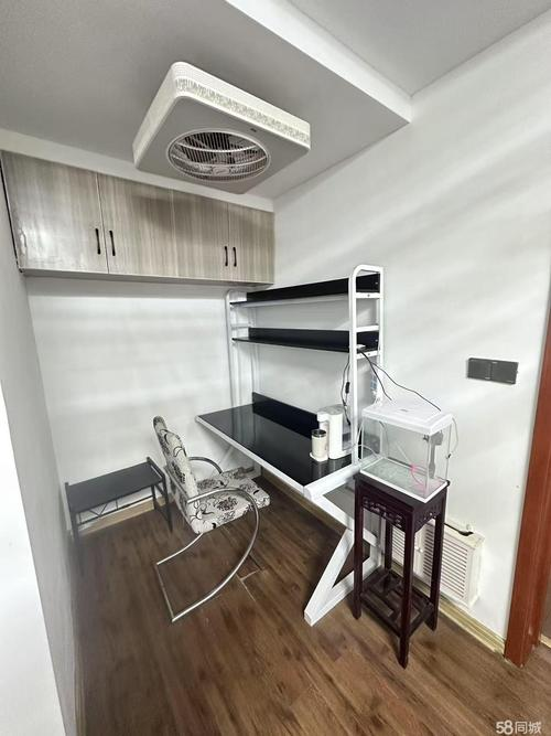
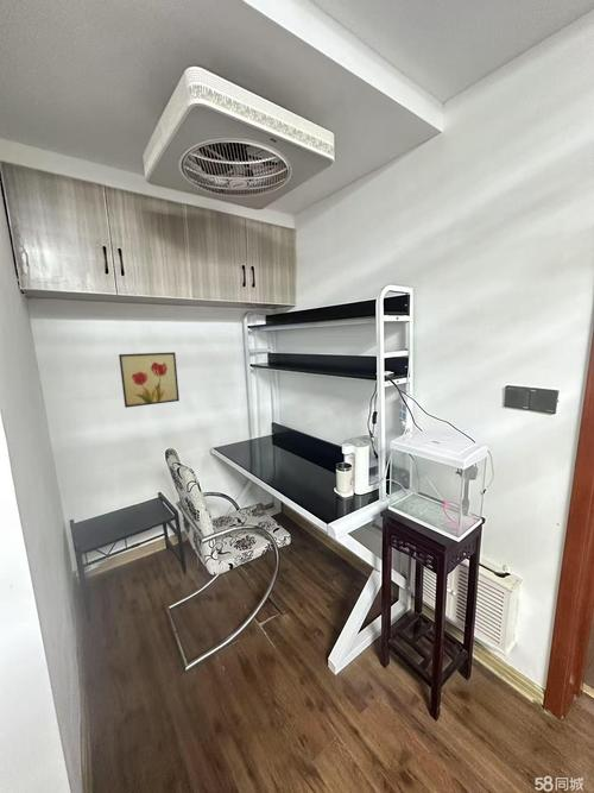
+ wall art [118,352,181,409]
